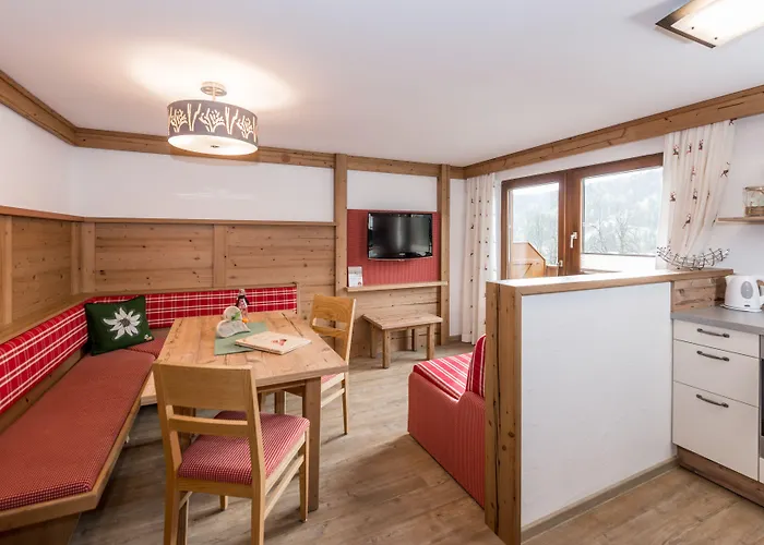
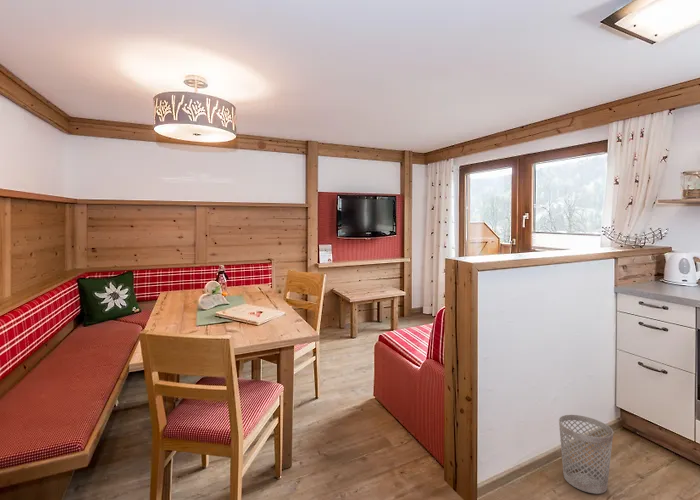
+ wastebasket [558,414,614,495]
